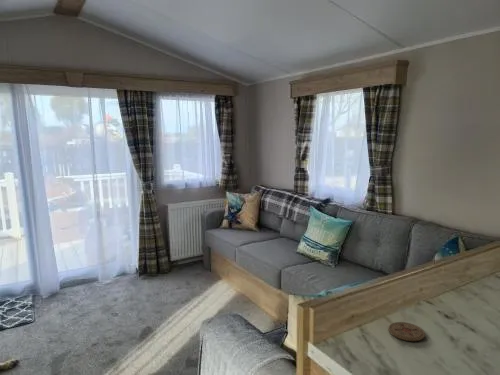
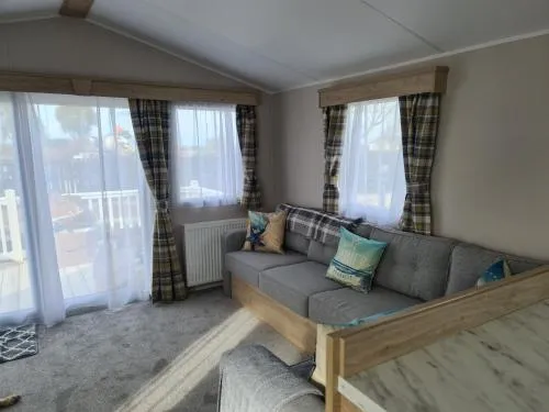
- coaster [388,321,426,342]
